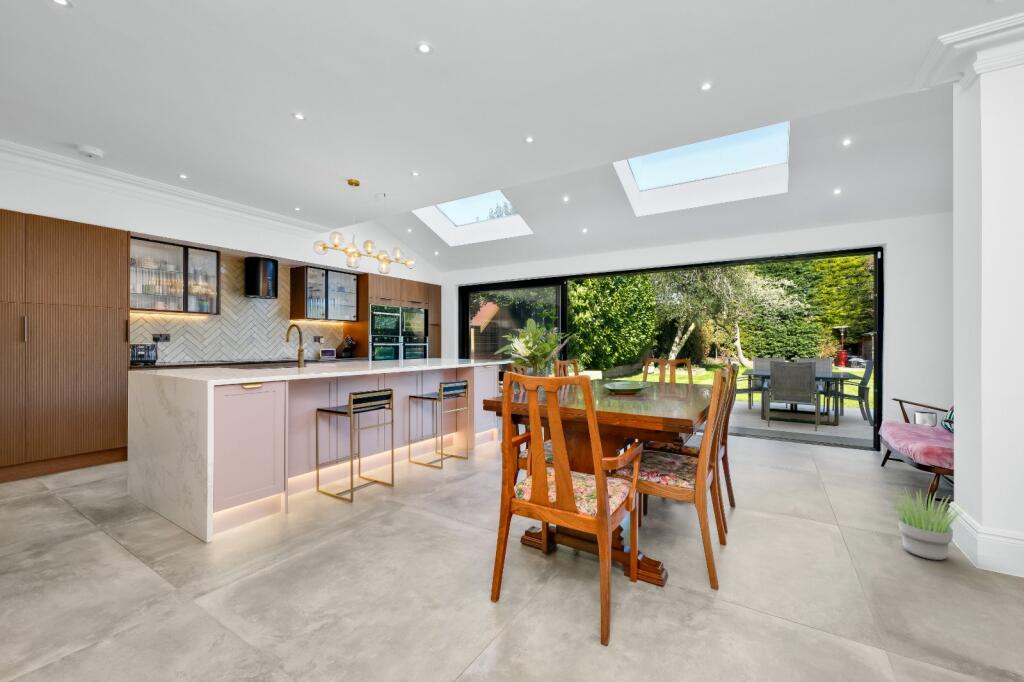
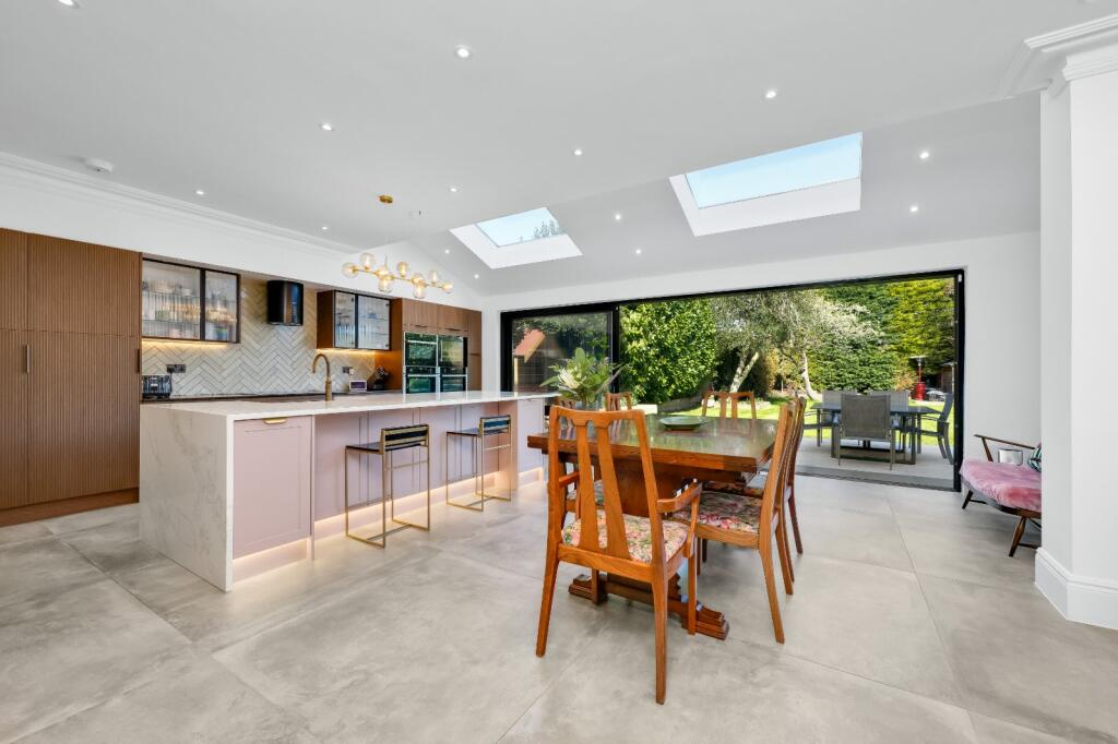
- potted plant [883,485,969,561]
